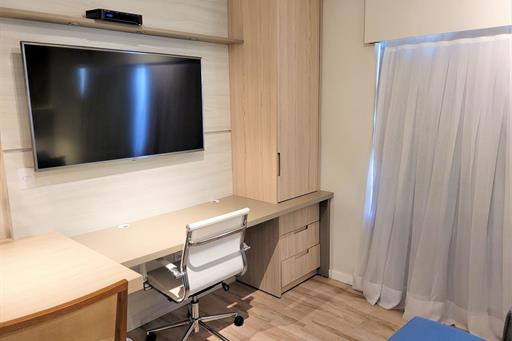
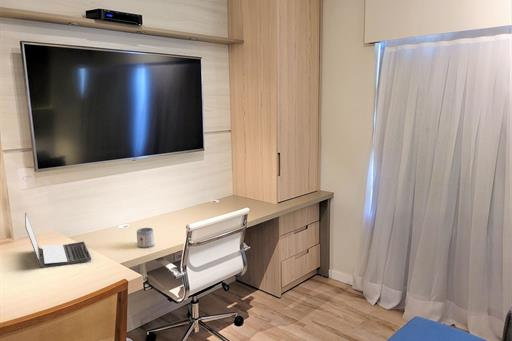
+ mug [136,227,155,248]
+ laptop [24,212,92,269]
